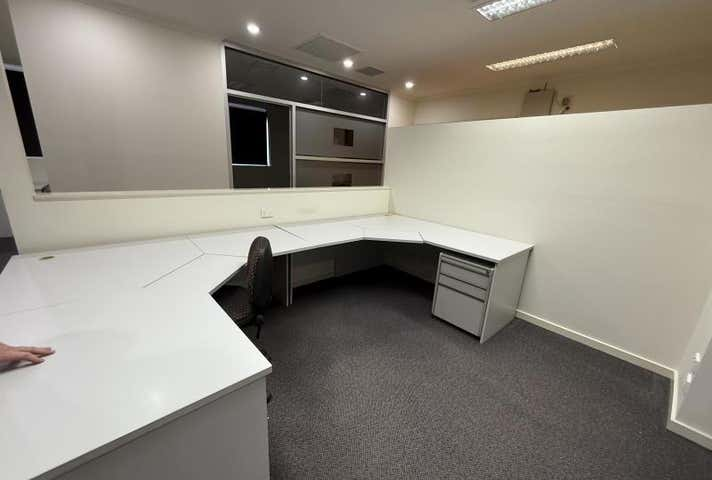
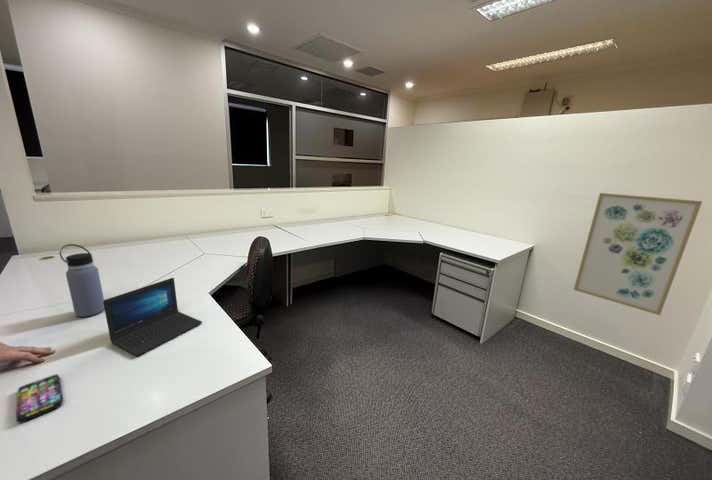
+ water bottle [59,243,105,318]
+ smartphone [15,373,64,424]
+ wall art [573,192,703,316]
+ laptop [103,277,203,357]
